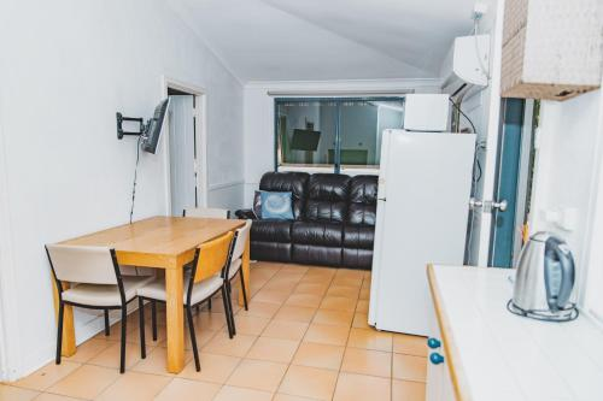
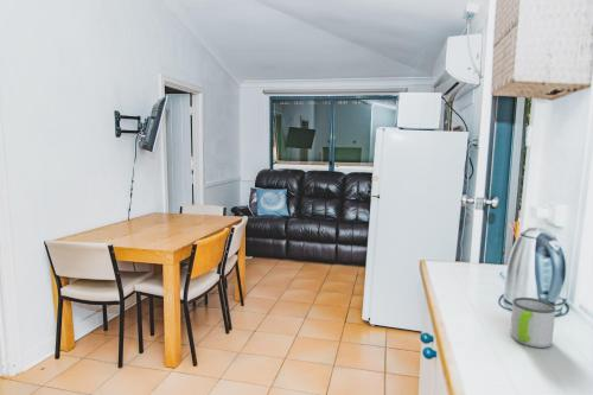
+ mug [509,297,556,349]
